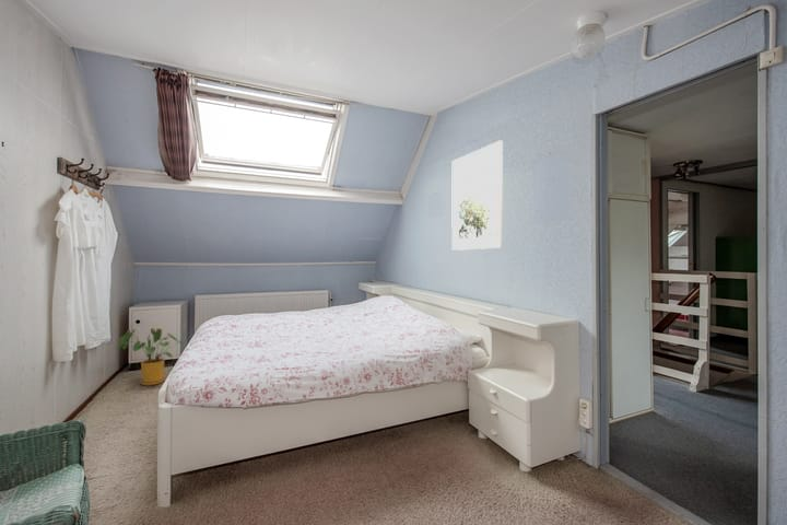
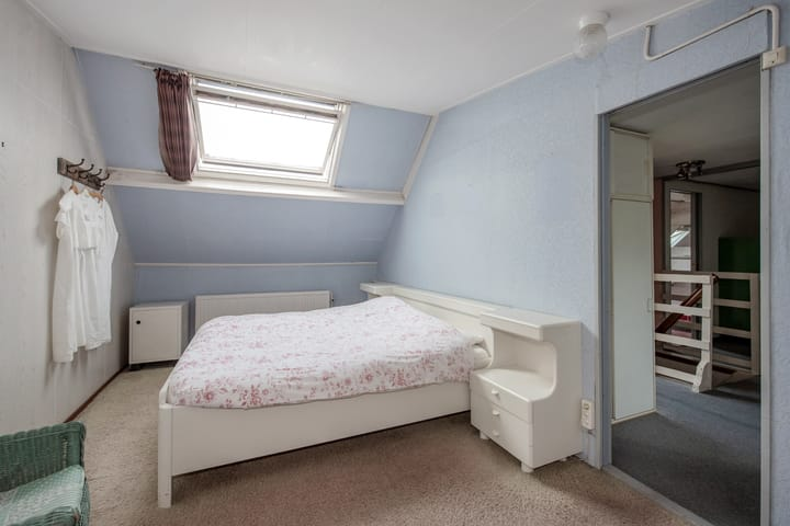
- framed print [450,139,504,252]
- house plant [118,327,185,386]
